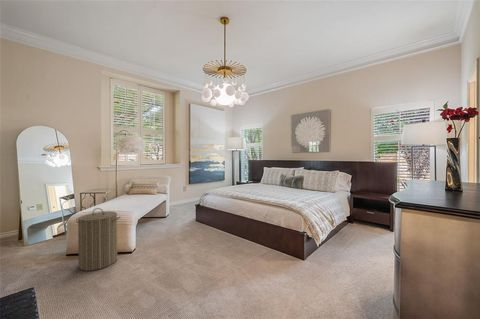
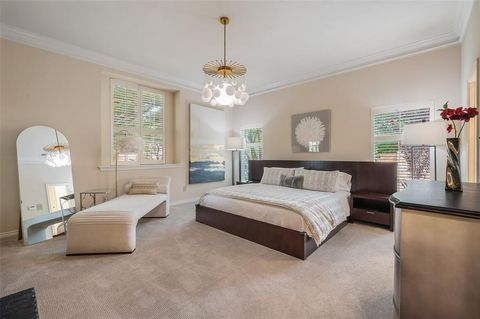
- laundry hamper [75,207,122,272]
